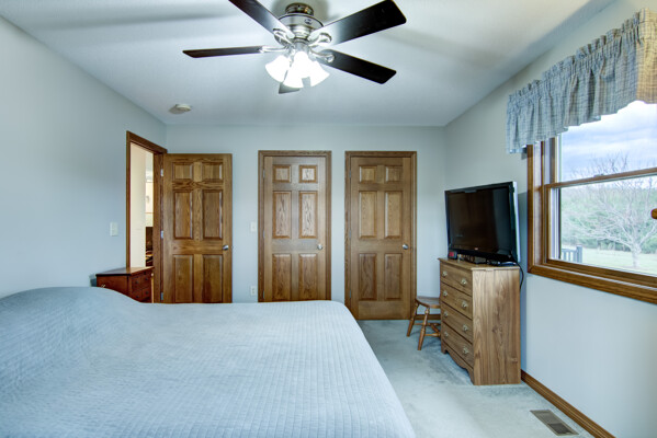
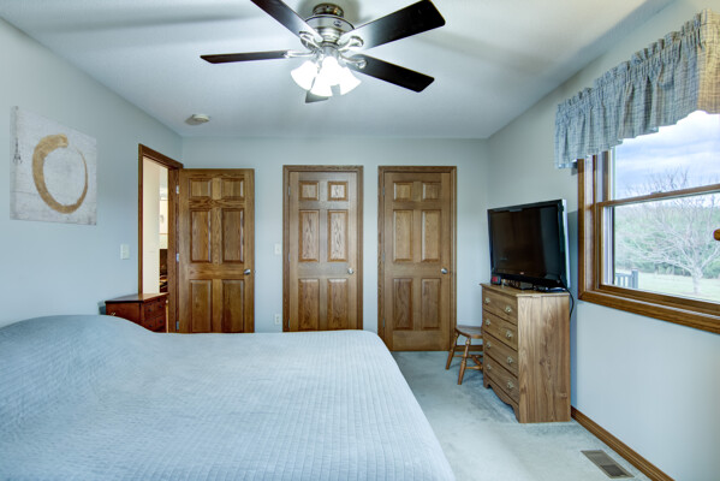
+ wall art [8,105,99,226]
